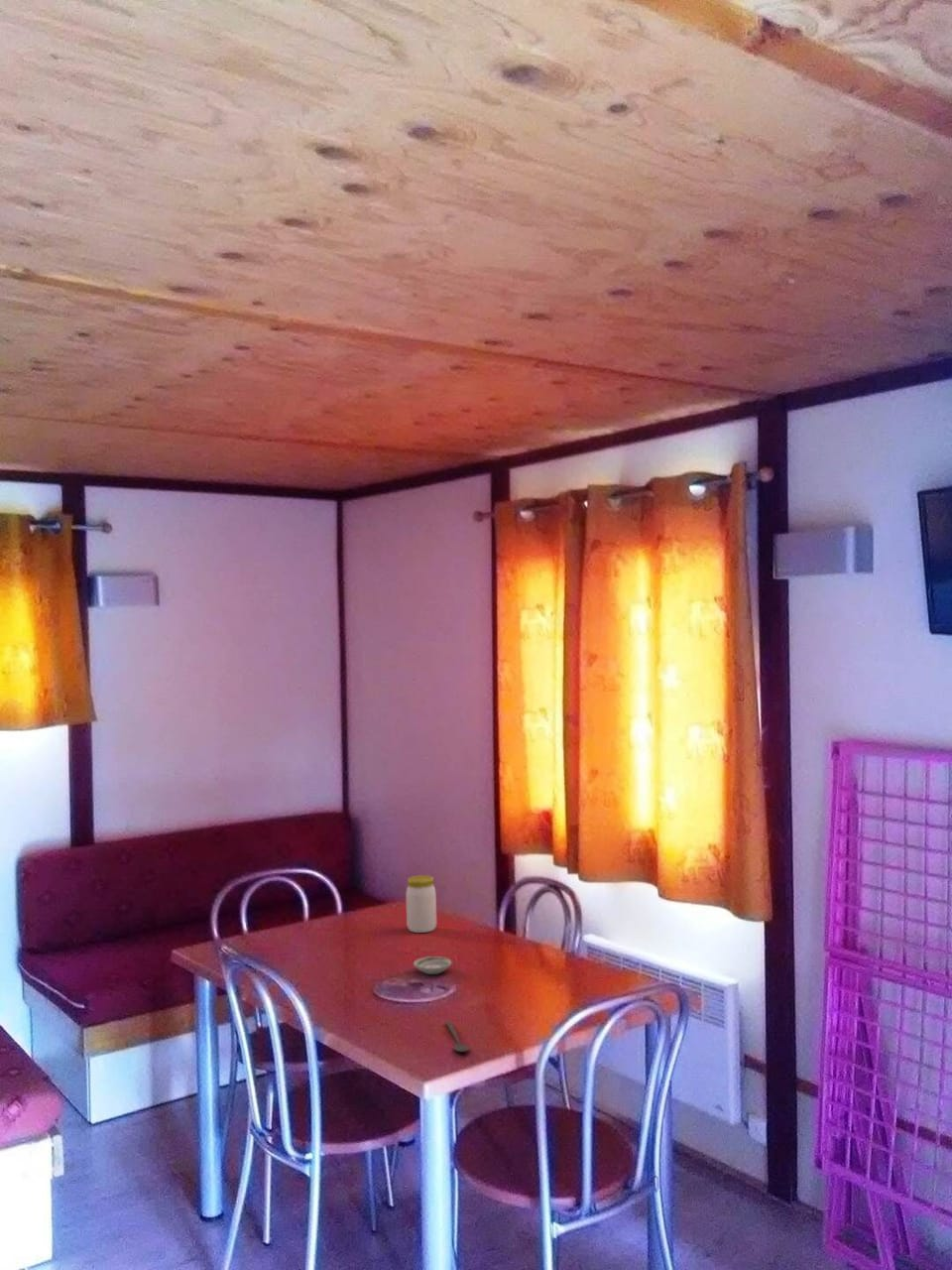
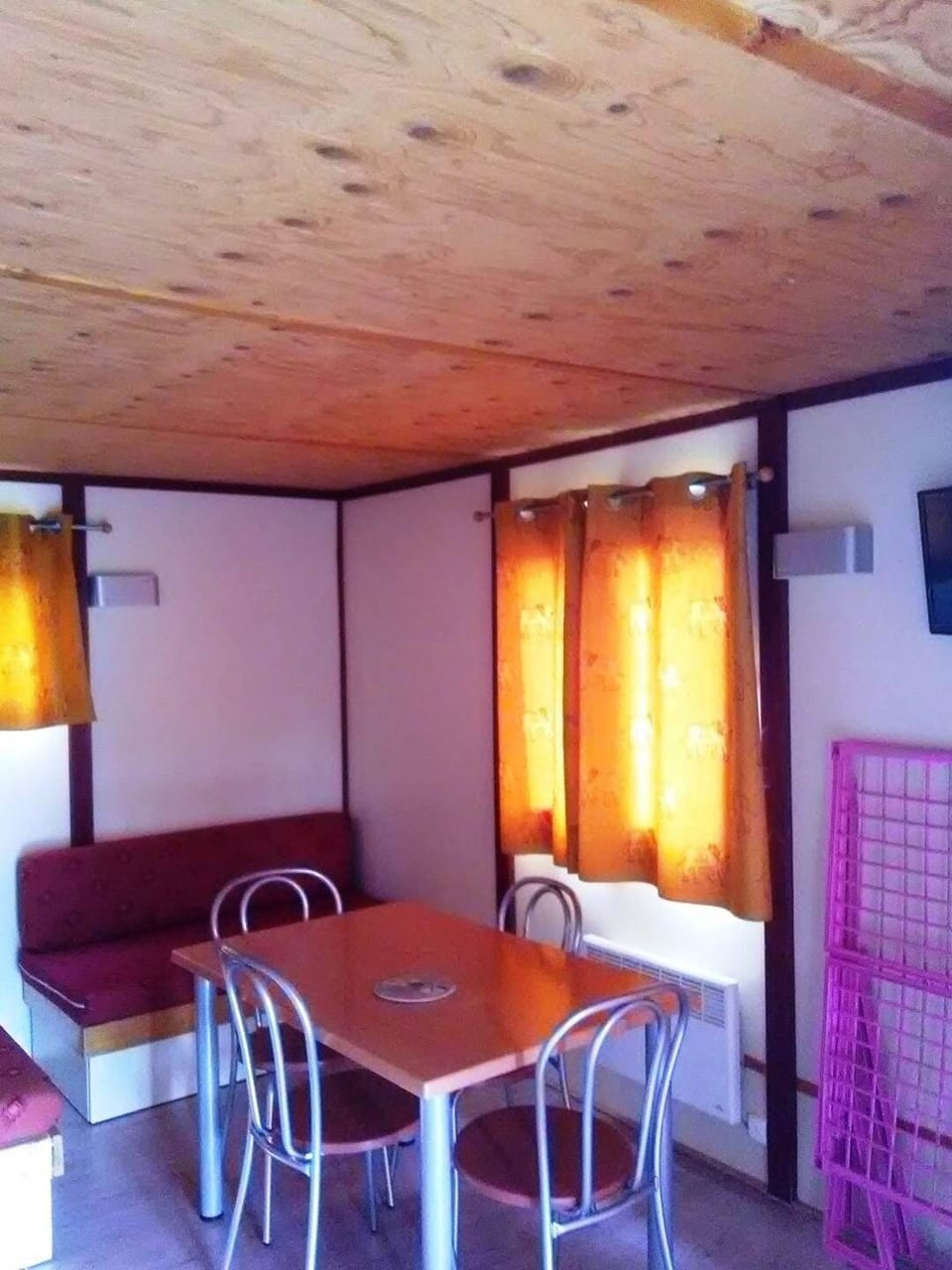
- spoon [444,1020,470,1053]
- jar [405,874,437,934]
- saucer [413,955,452,975]
